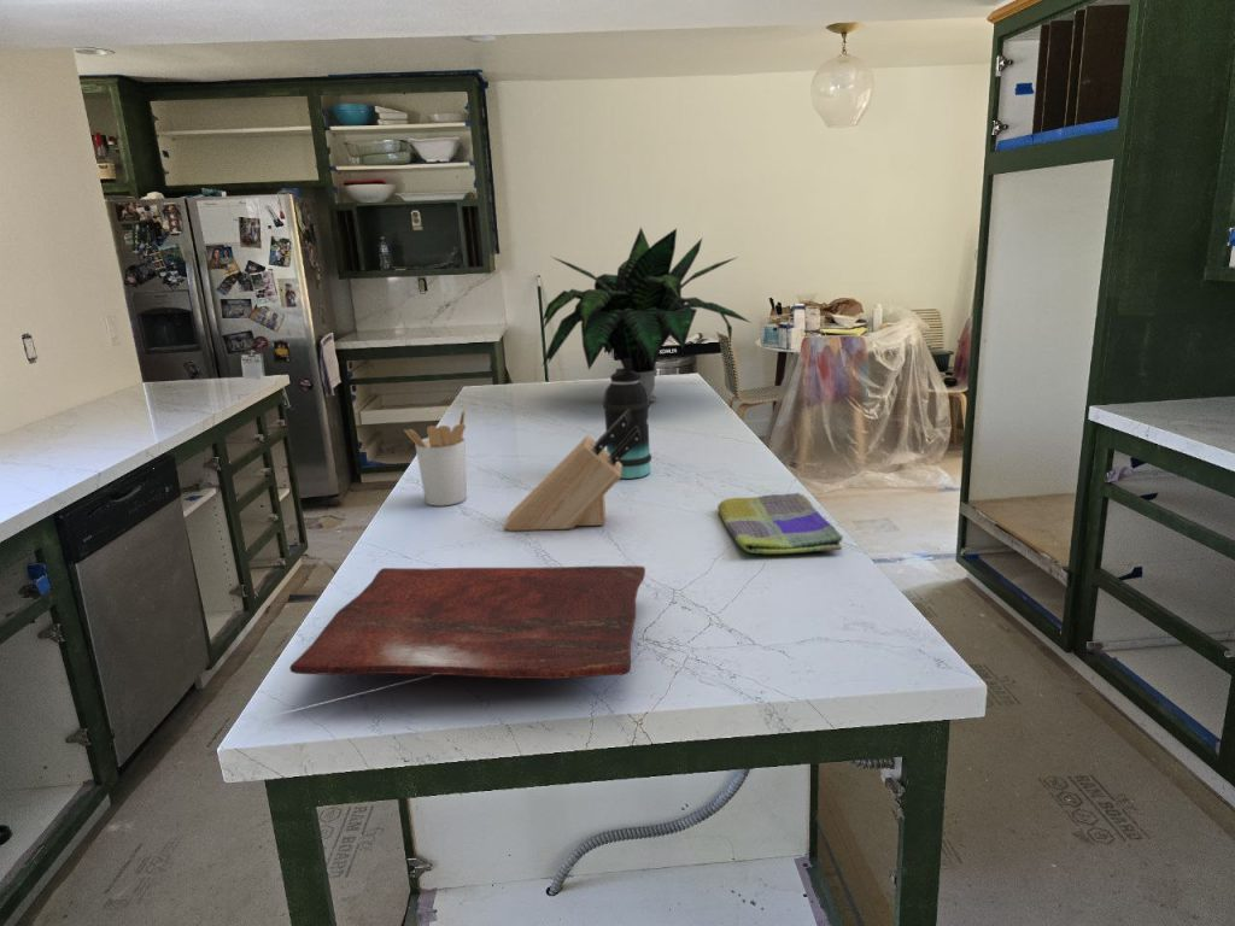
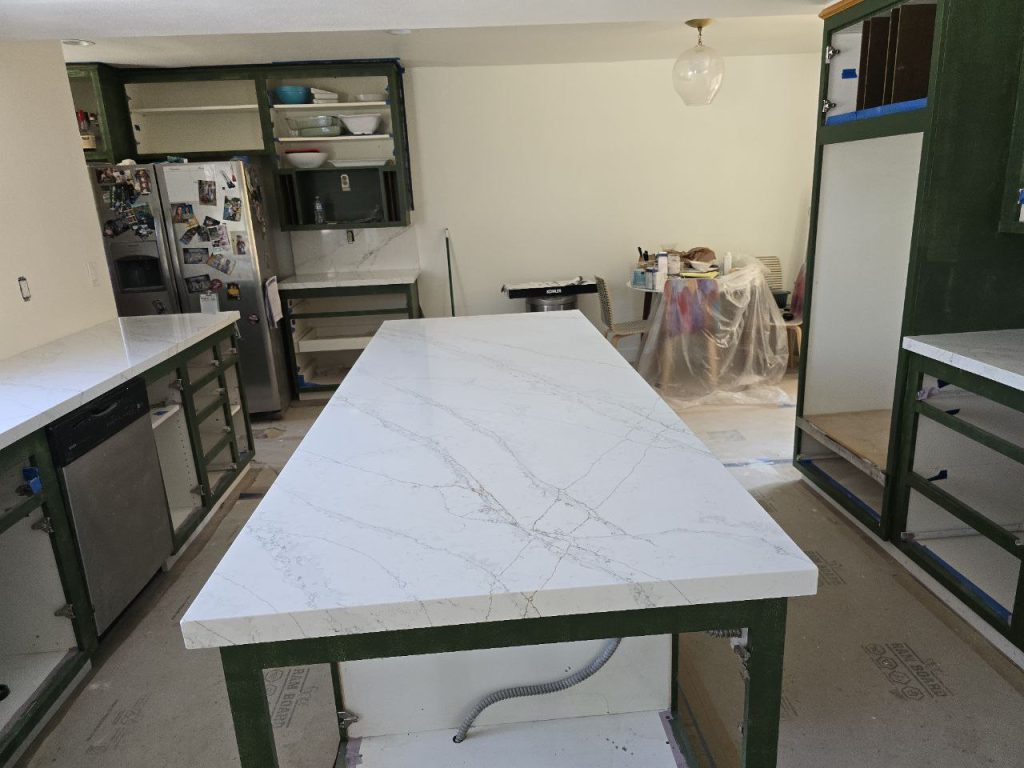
- knife block [503,410,640,532]
- potted plant [540,225,753,404]
- utensil holder [403,408,468,506]
- dish towel [716,492,844,555]
- bottle [602,358,652,480]
- cutting board [288,564,646,680]
